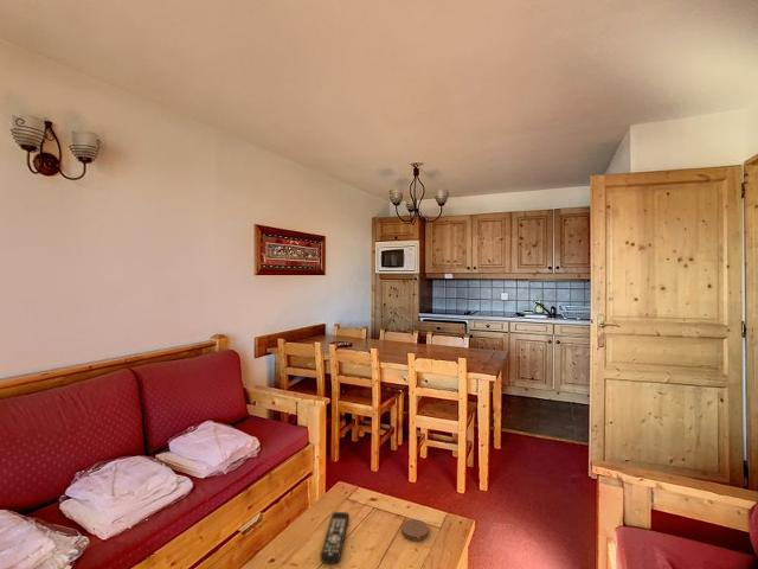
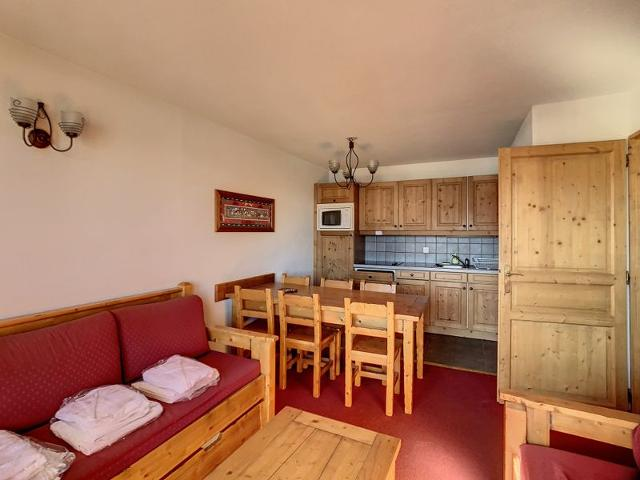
- remote control [319,511,349,564]
- coaster [400,518,430,542]
